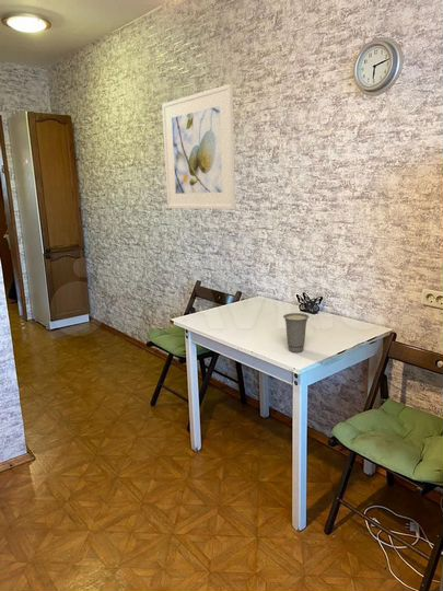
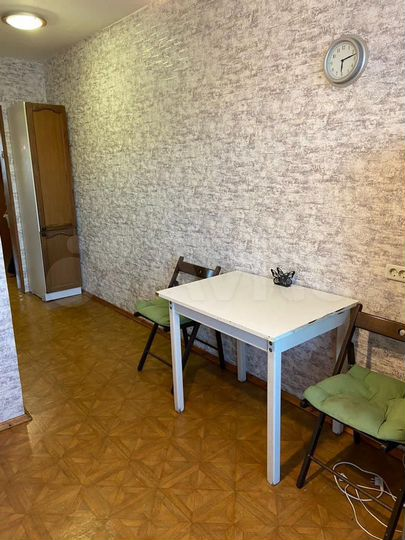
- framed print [161,83,236,210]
- cup [282,312,310,354]
